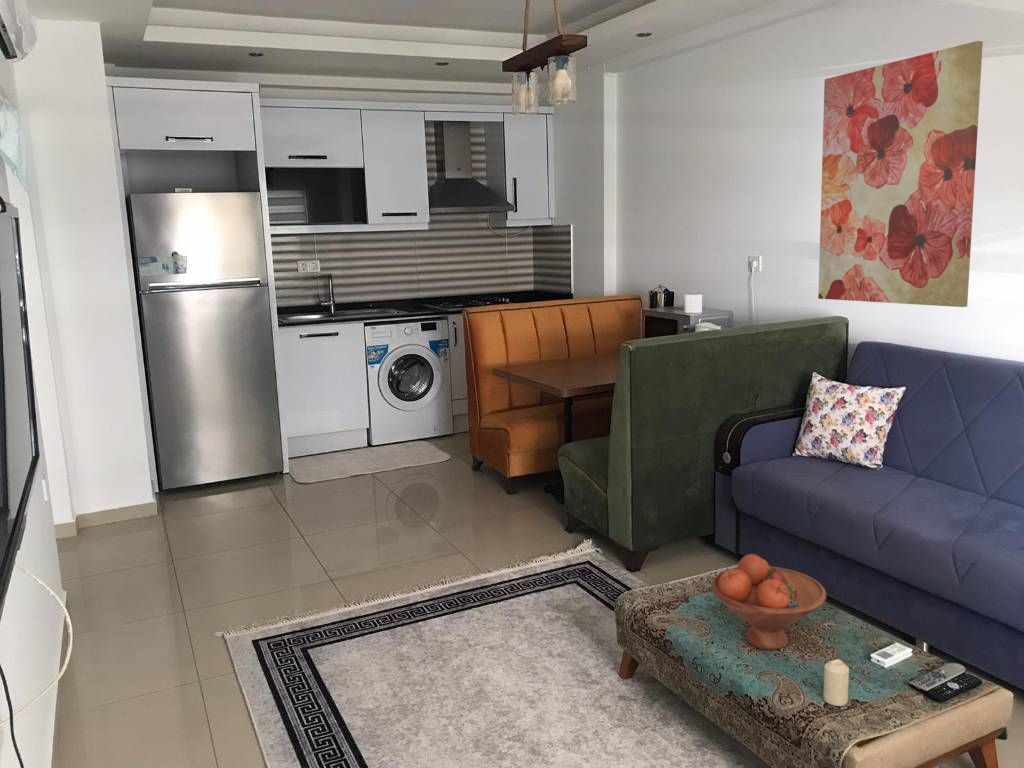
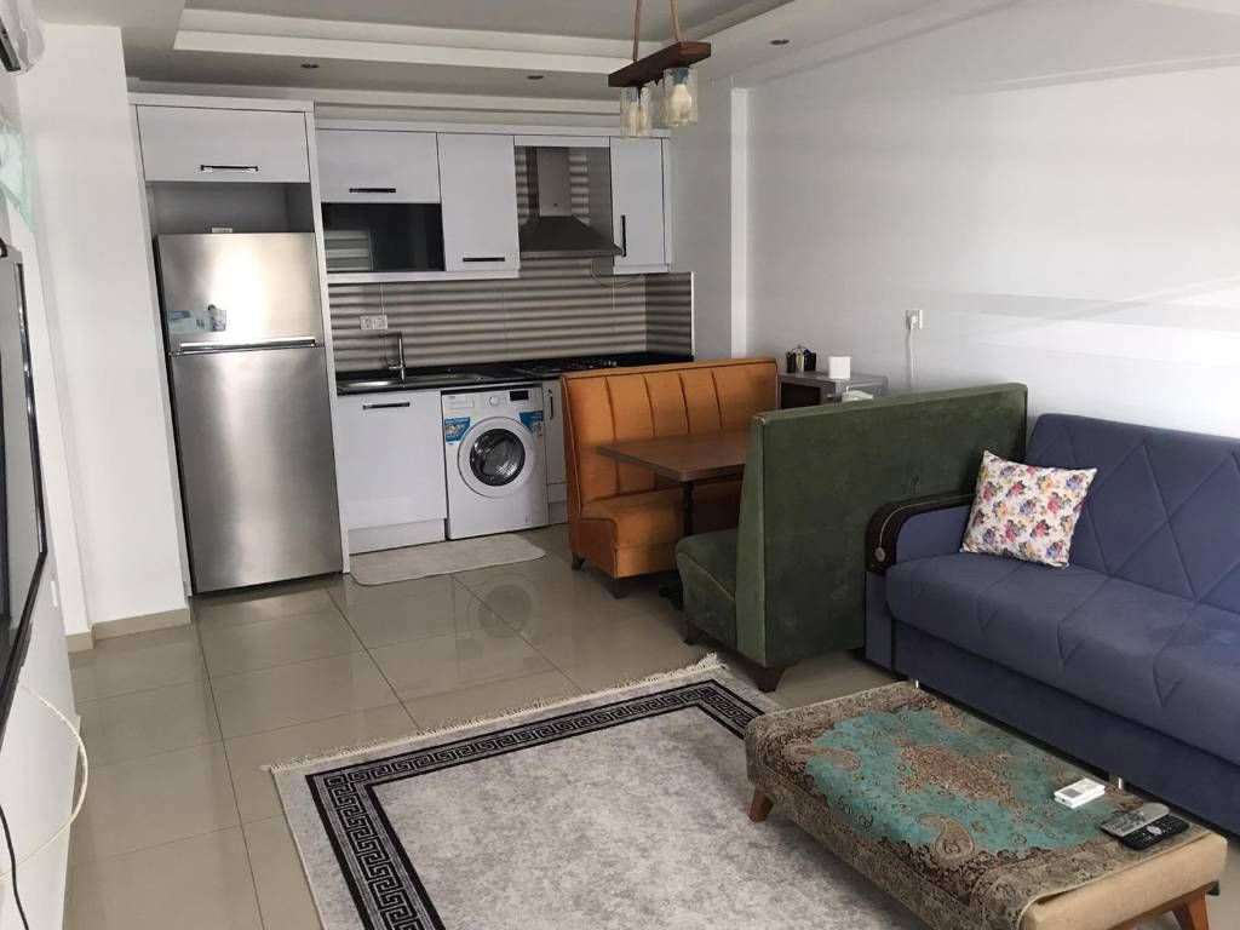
- candle [823,658,850,707]
- wall art [817,40,984,308]
- fruit bowl [710,553,827,651]
